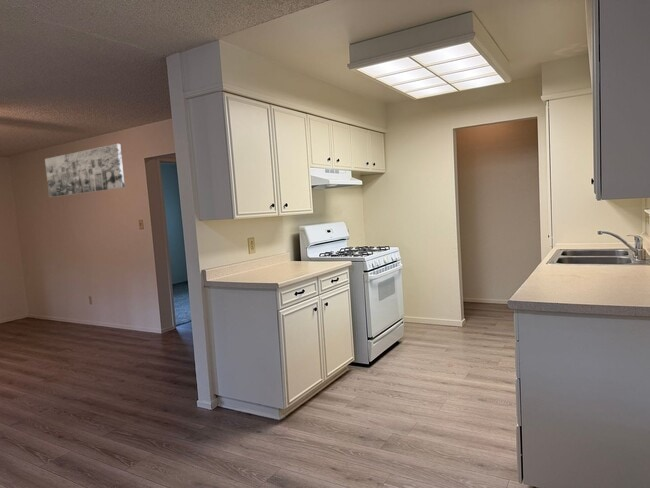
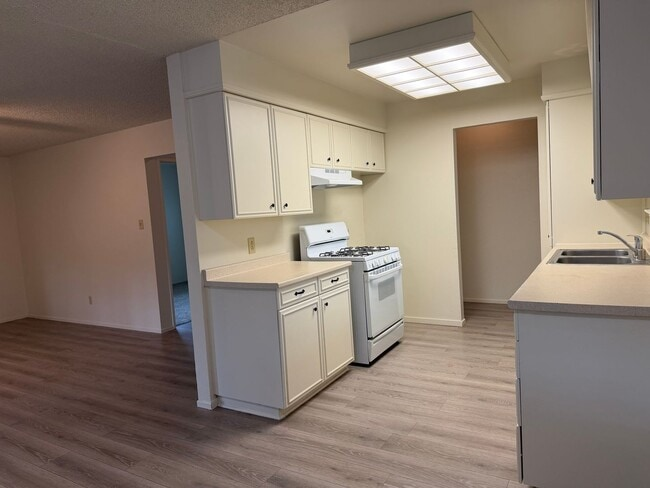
- wall art [44,143,126,198]
